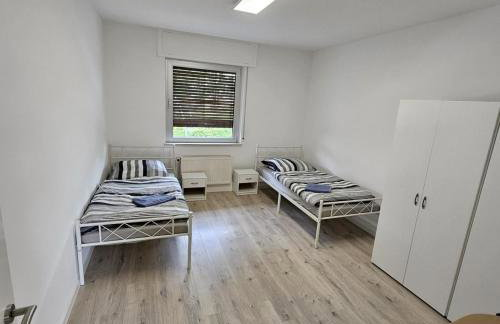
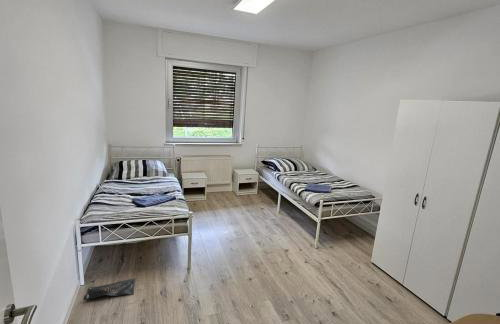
+ bag [82,277,136,301]
